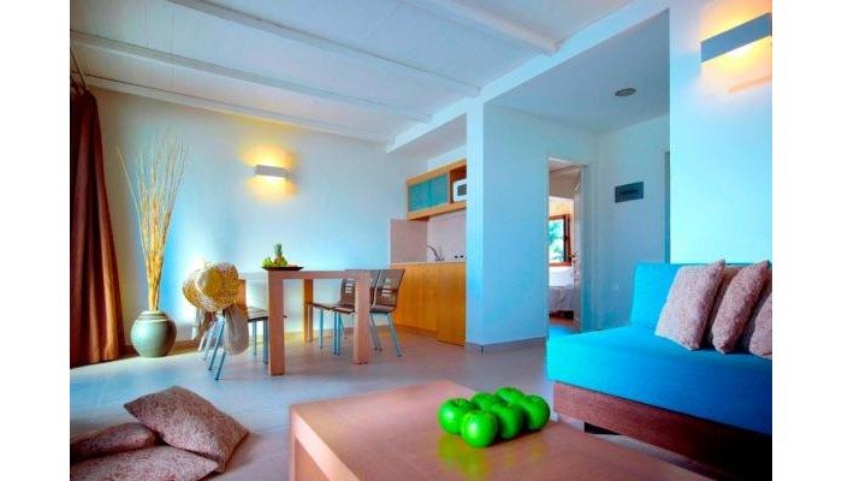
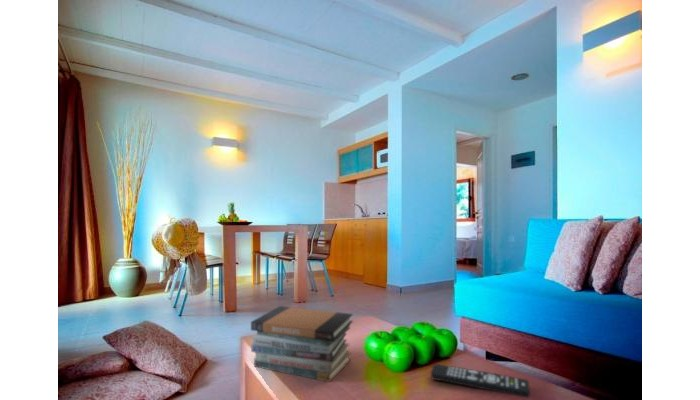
+ remote control [430,363,531,398]
+ book stack [250,305,354,383]
